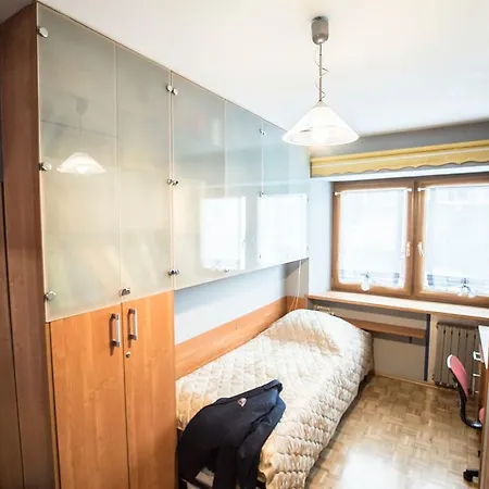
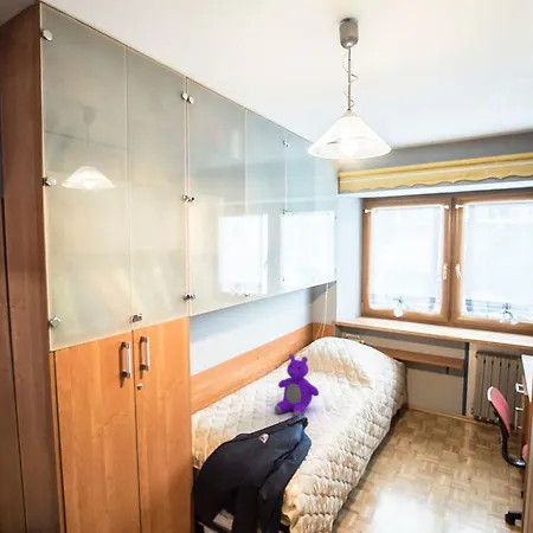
+ stuffed bear [274,353,320,418]
